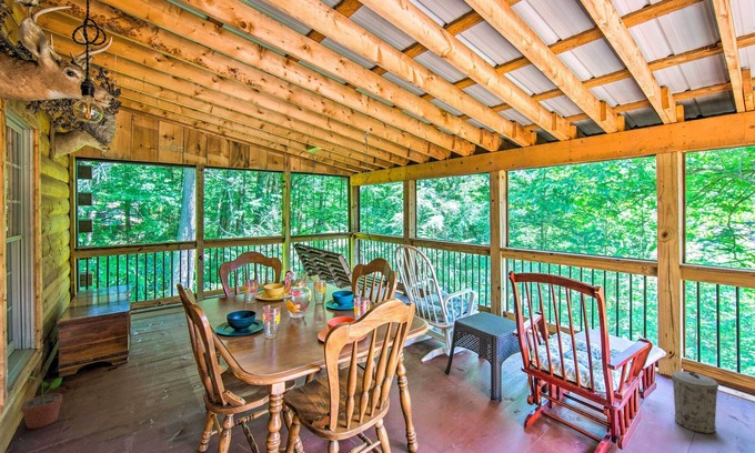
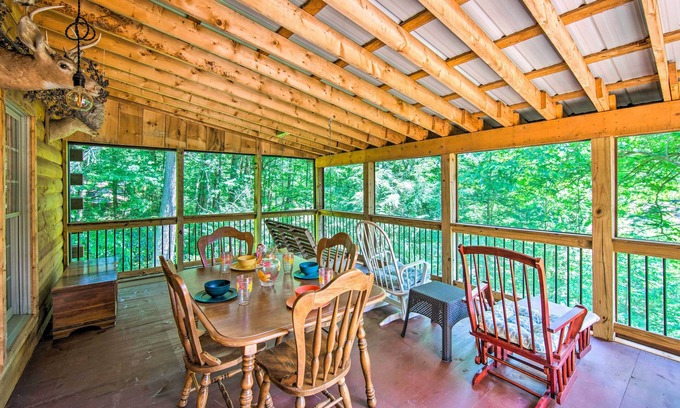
- trash can [671,370,719,434]
- potted plant [20,375,63,430]
